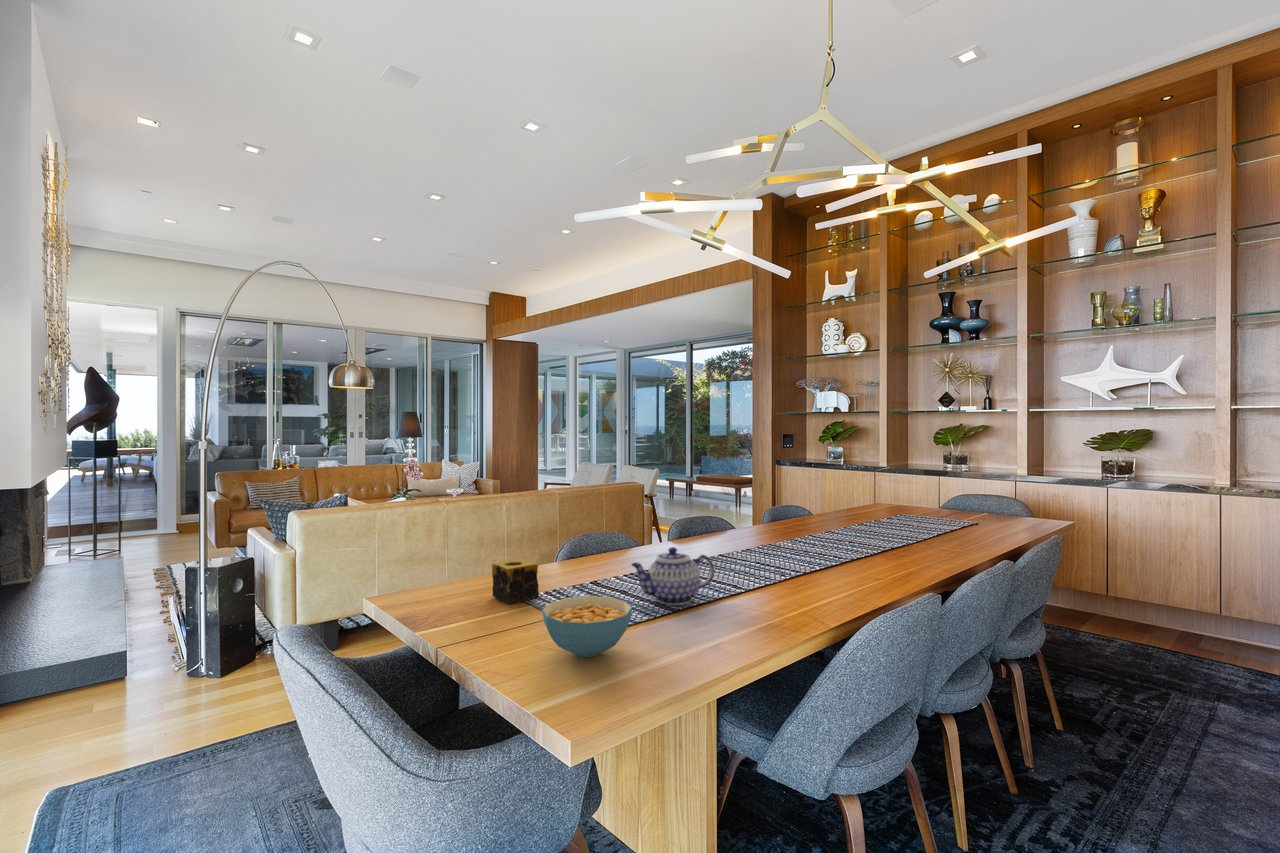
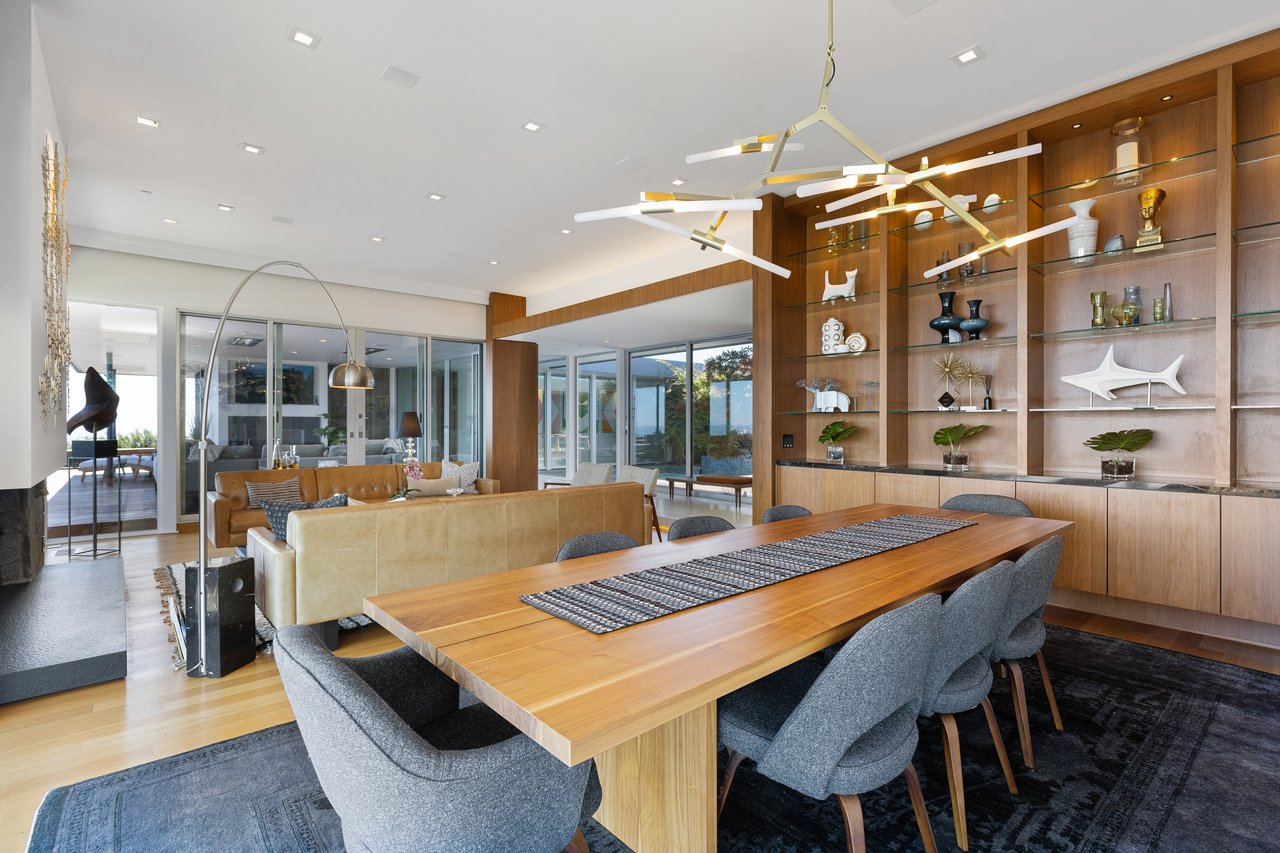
- teapot [630,546,715,606]
- cereal bowl [541,595,633,658]
- candle [491,558,540,604]
